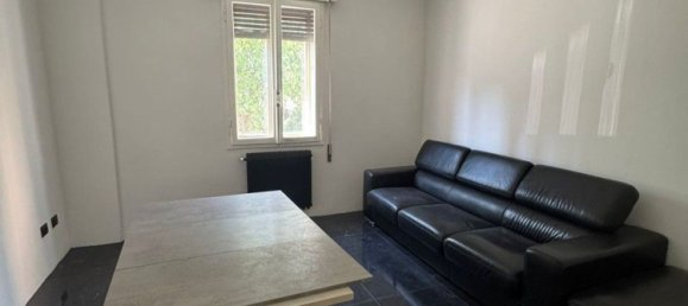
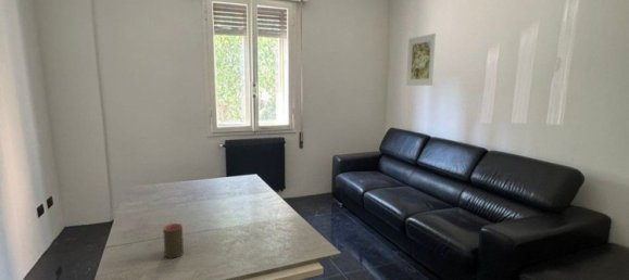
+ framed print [405,33,438,87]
+ cup [162,222,185,259]
